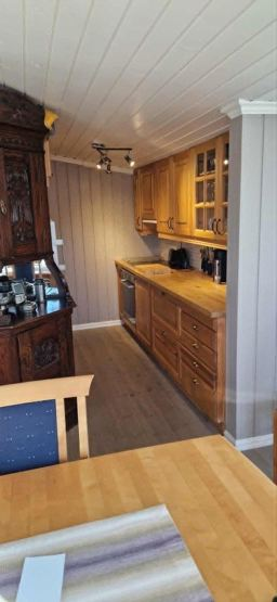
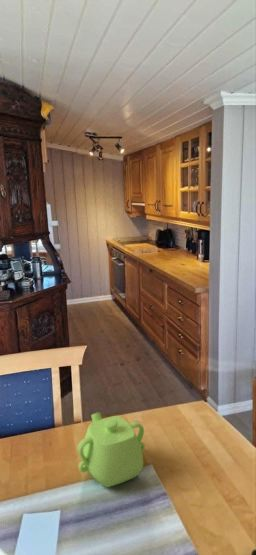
+ teapot [77,411,146,488]
